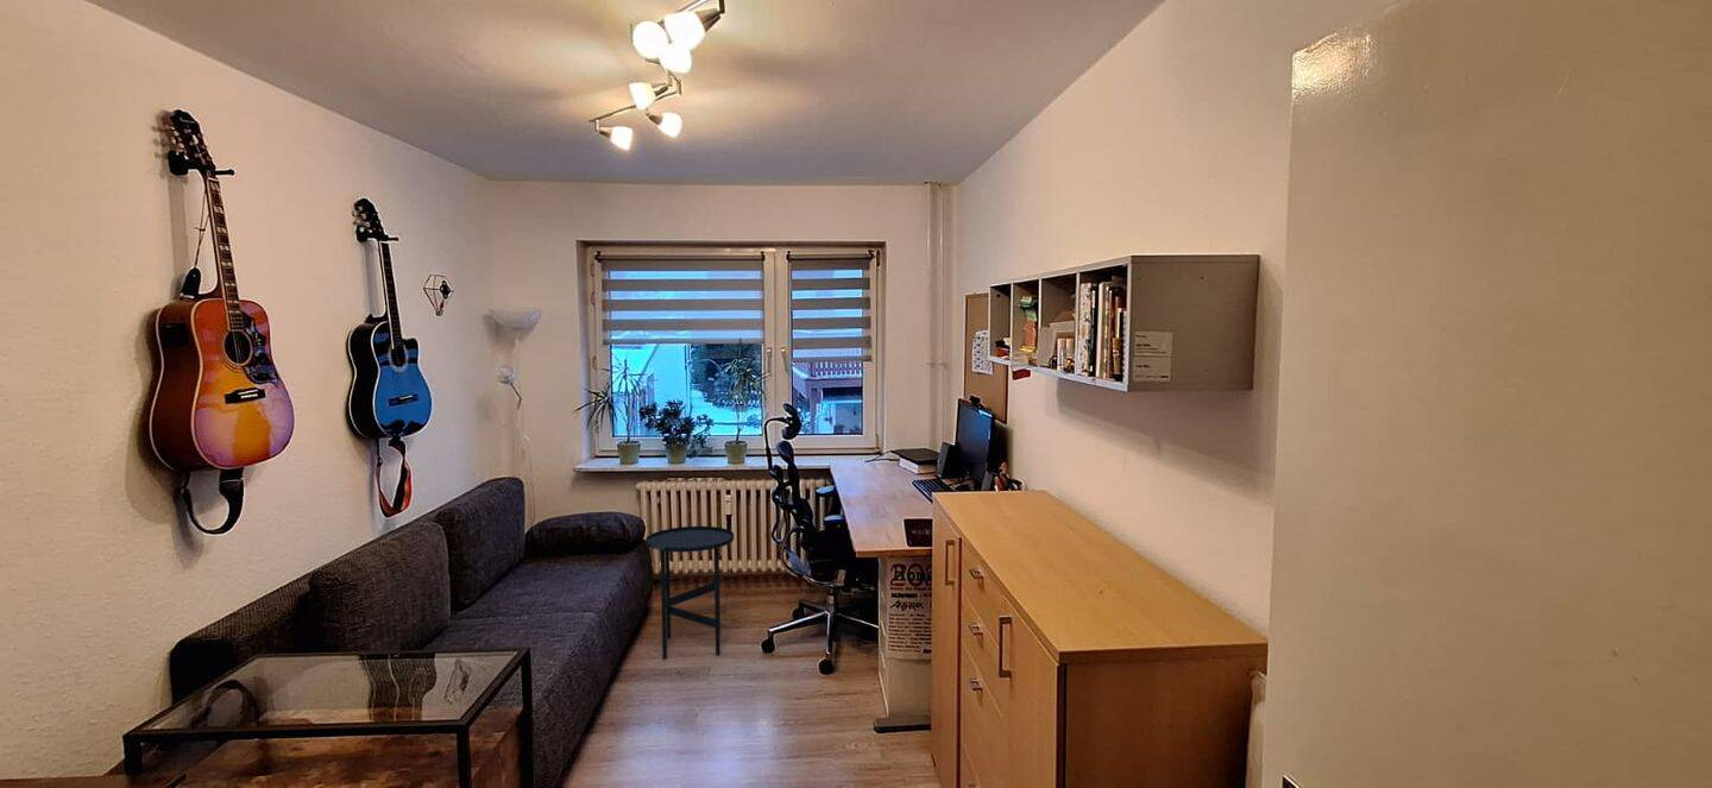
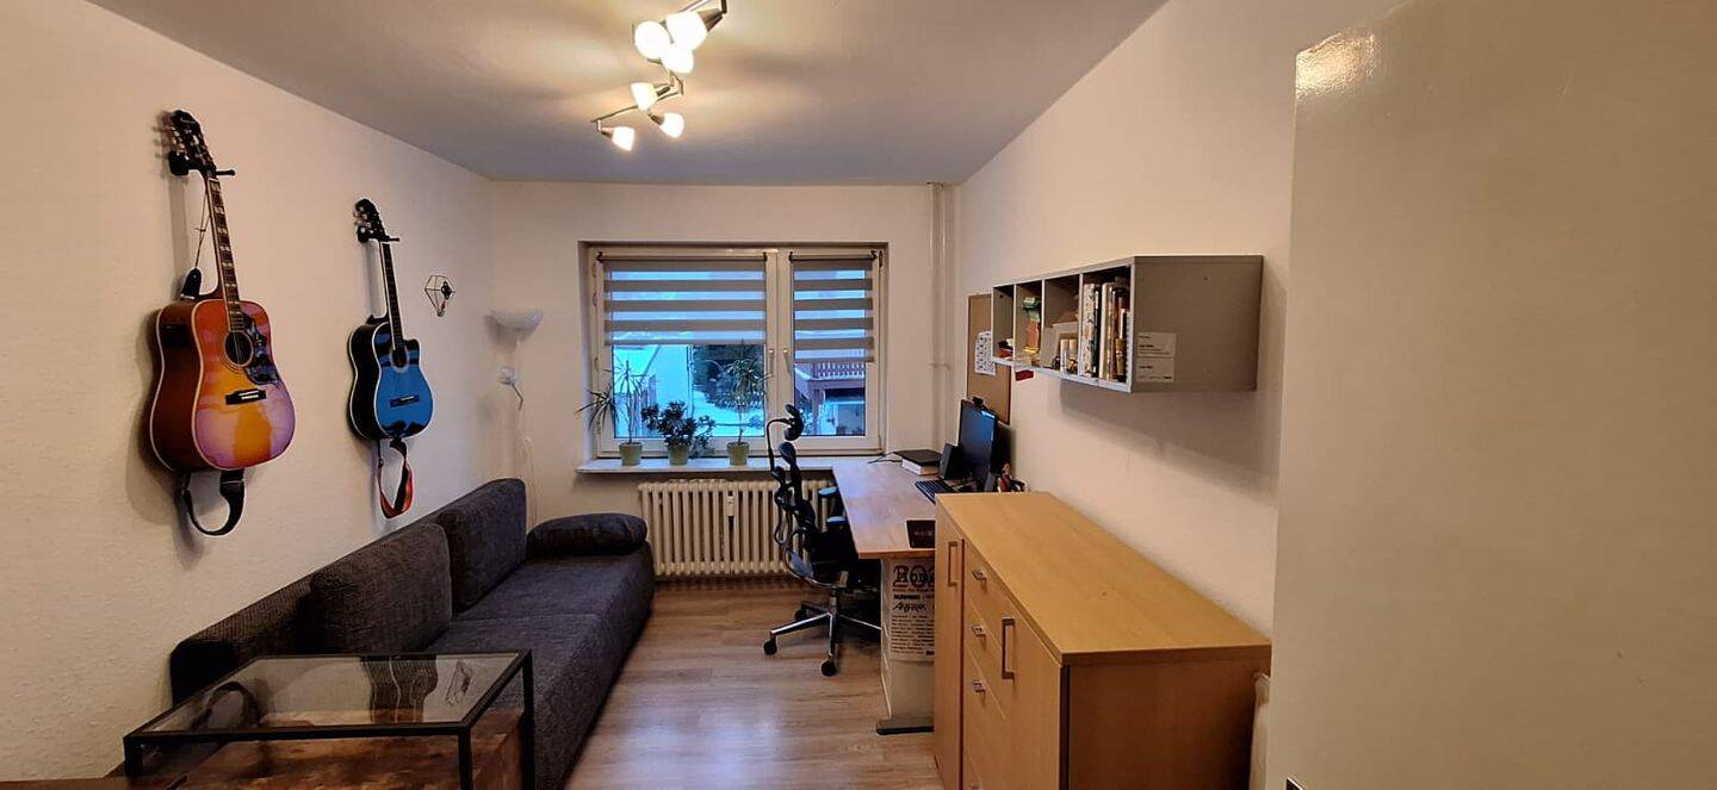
- side table [644,525,735,660]
